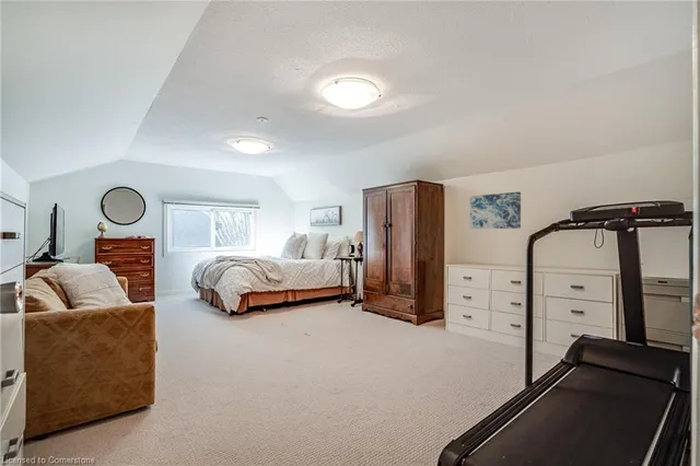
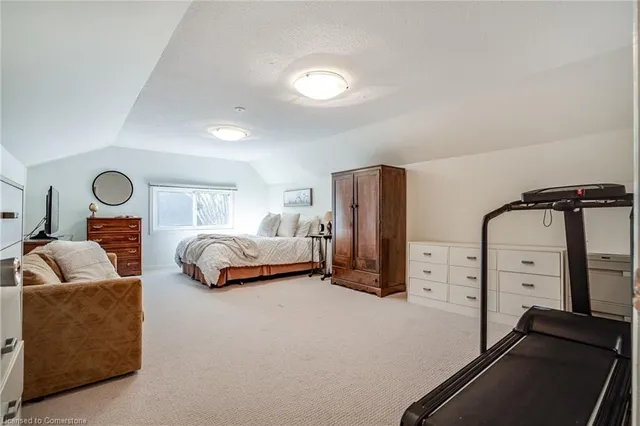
- wall art [469,190,522,230]
